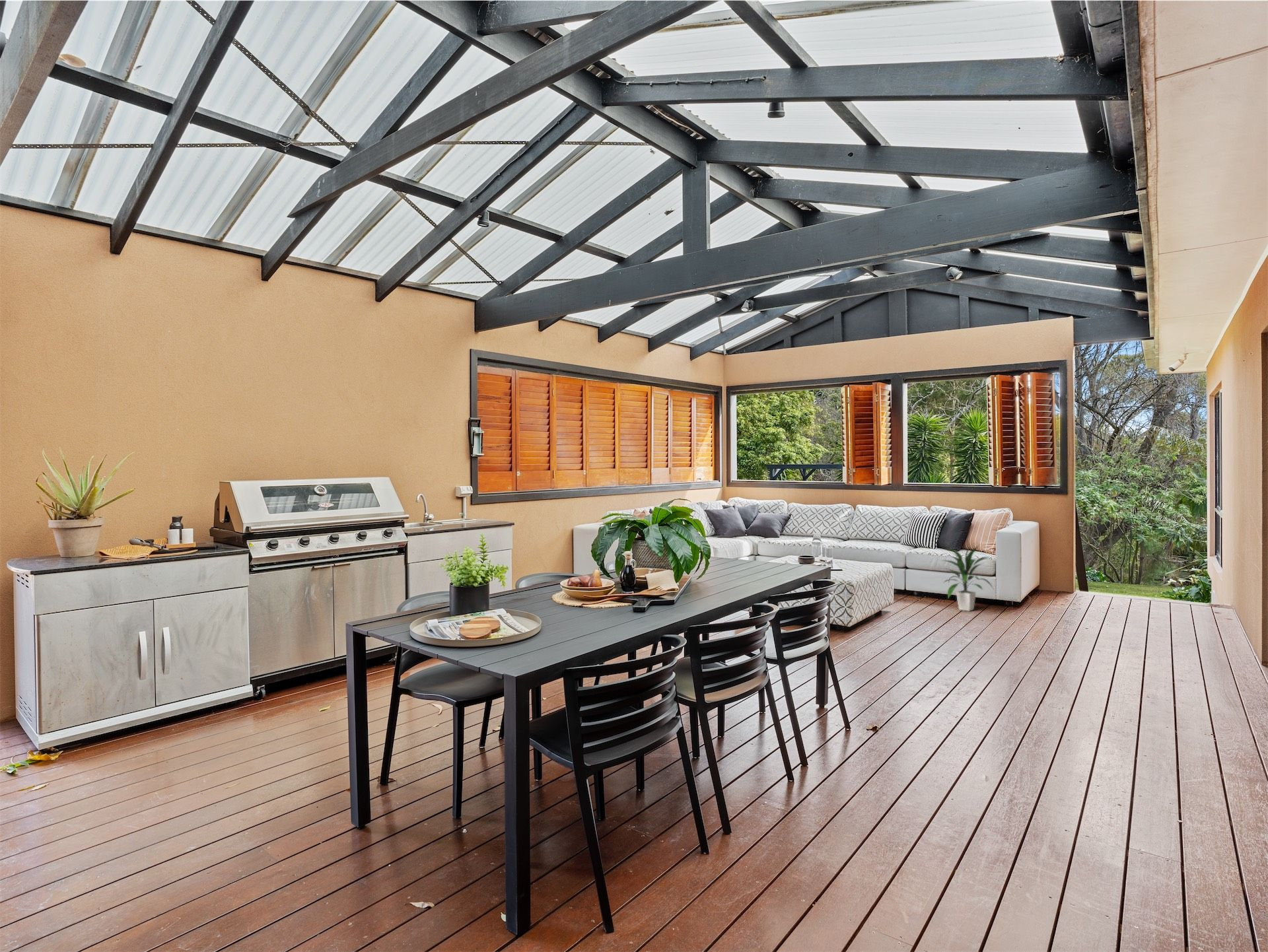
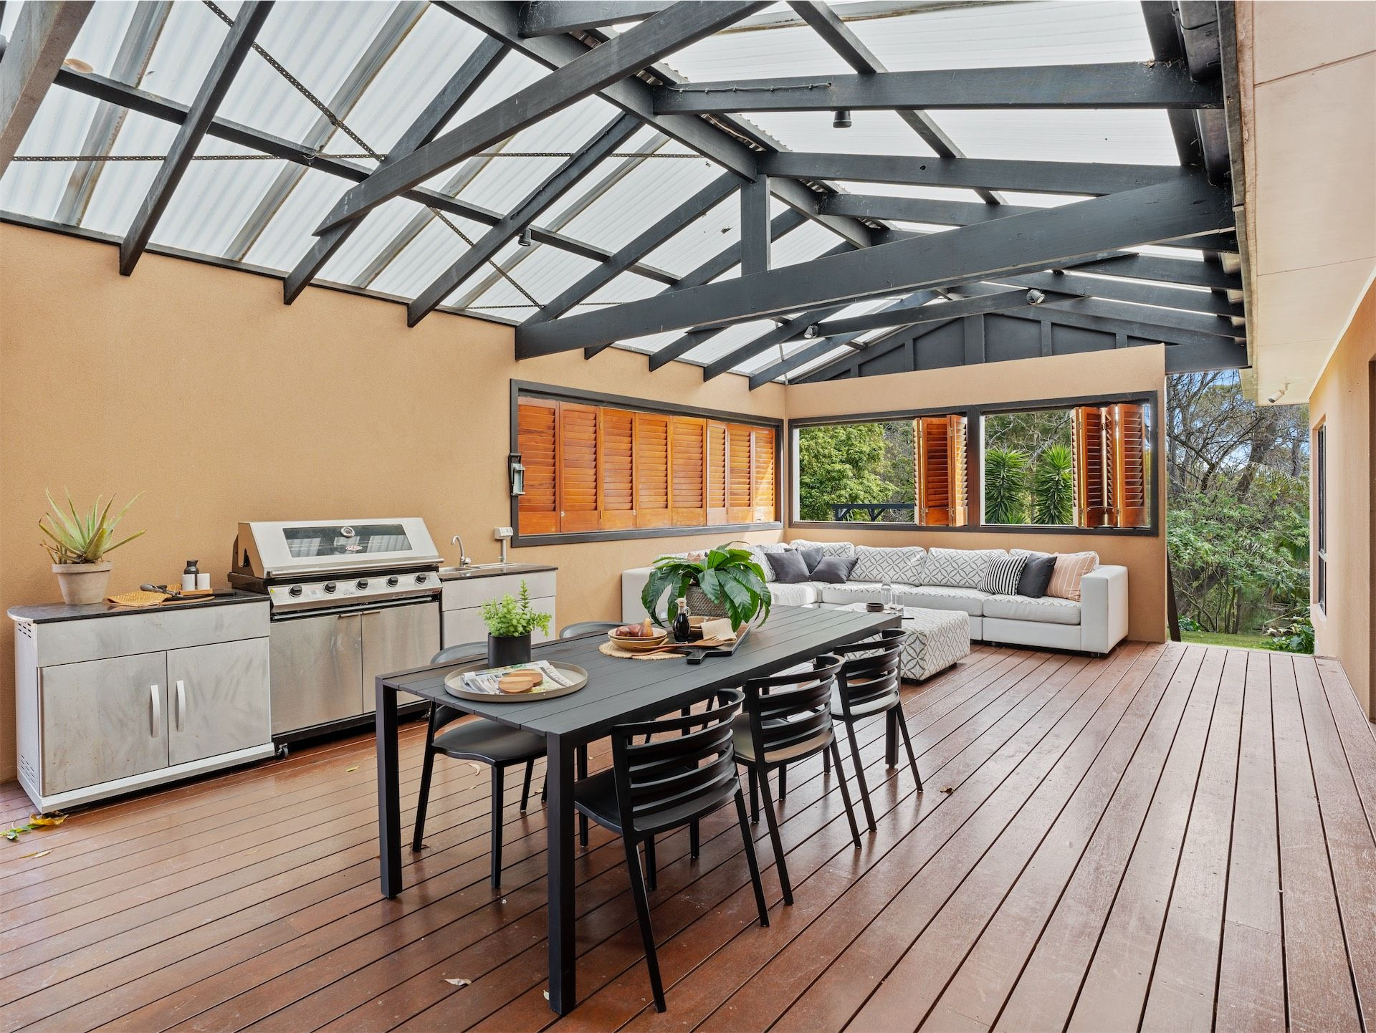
- indoor plant [938,543,994,612]
